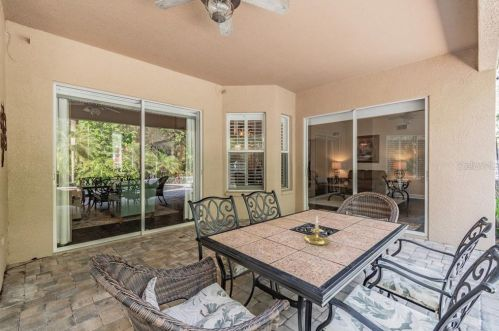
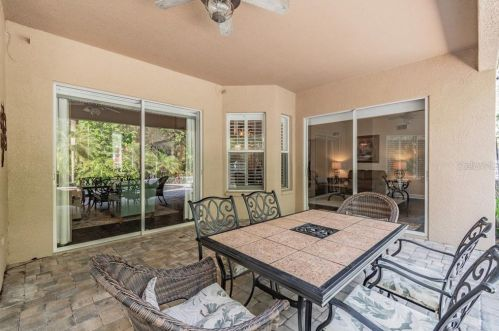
- candle holder [304,216,332,246]
